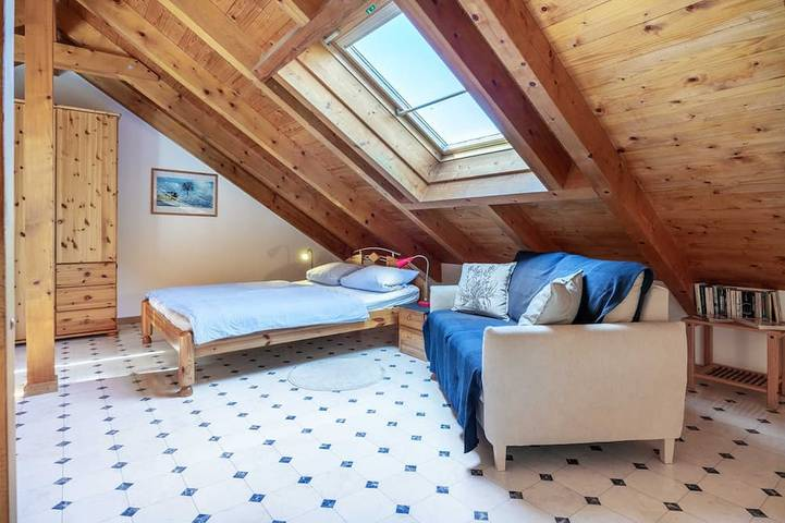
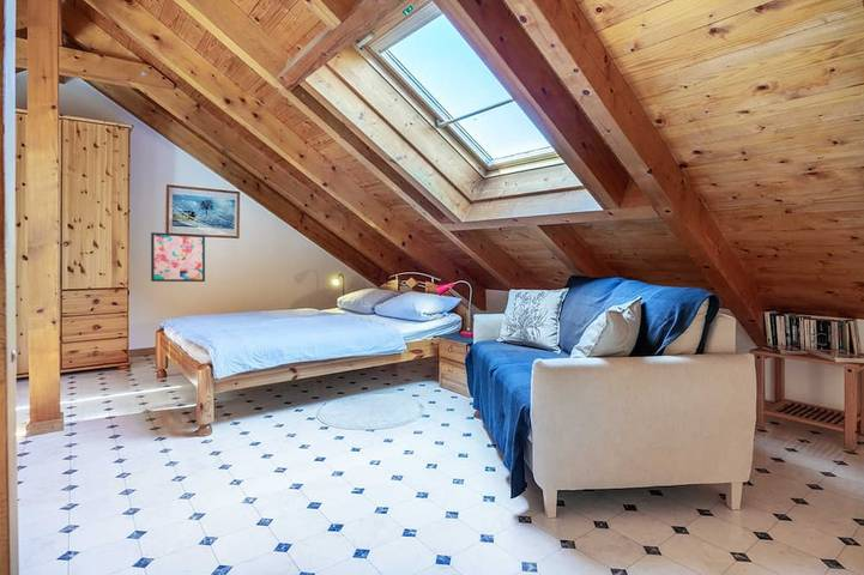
+ wall art [150,231,206,283]
